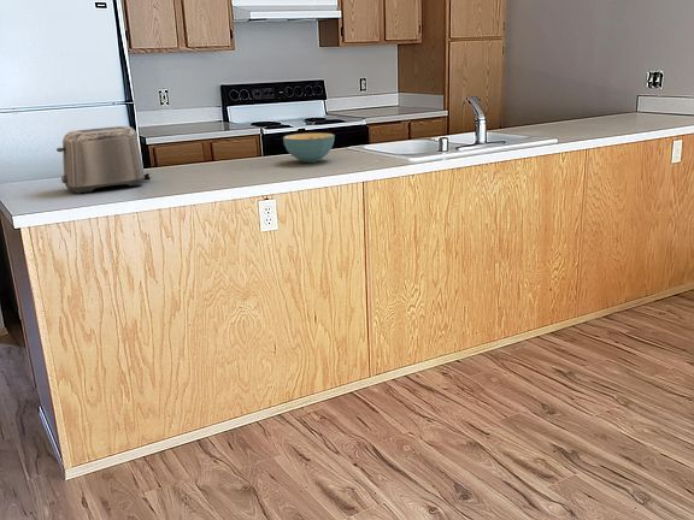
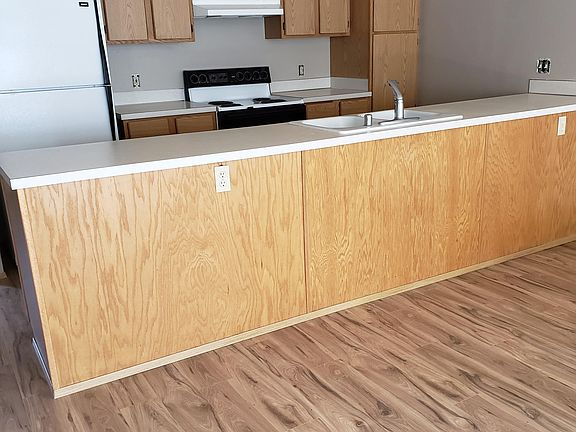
- toaster [55,125,153,195]
- cereal bowl [282,132,336,164]
